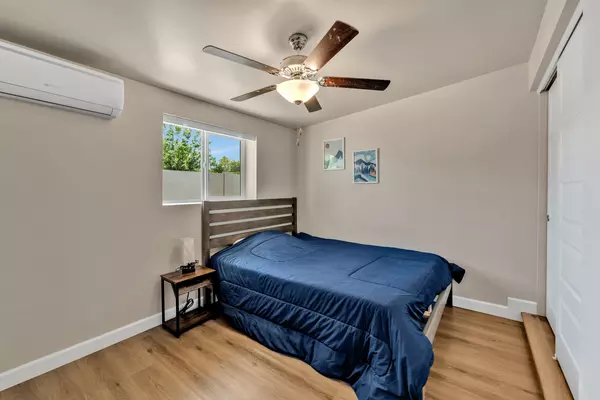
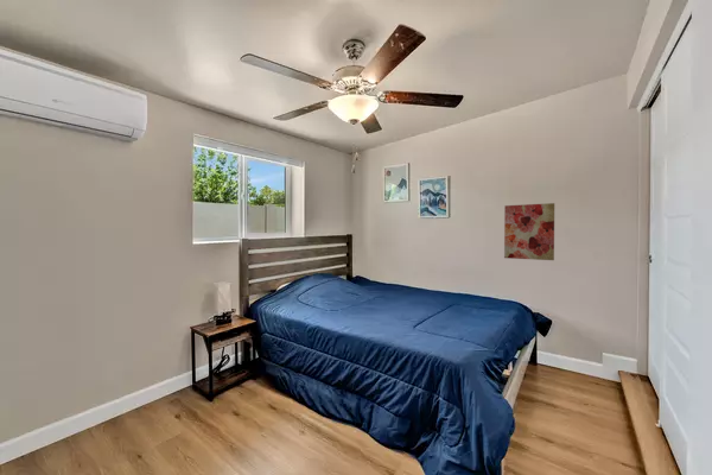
+ wall art [503,202,555,261]
